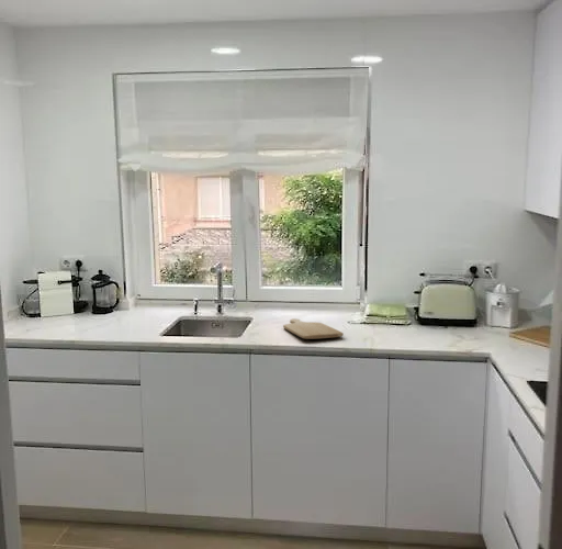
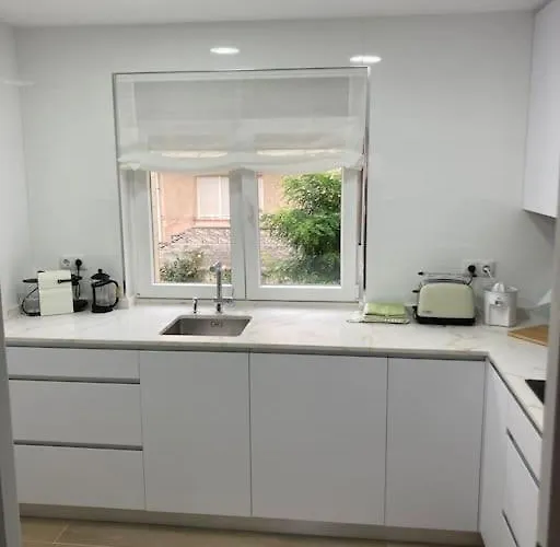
- chopping board [282,317,345,340]
